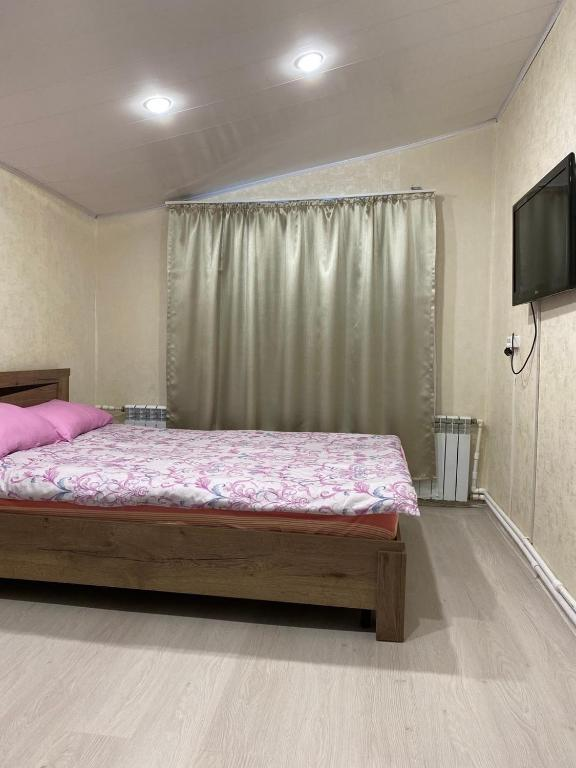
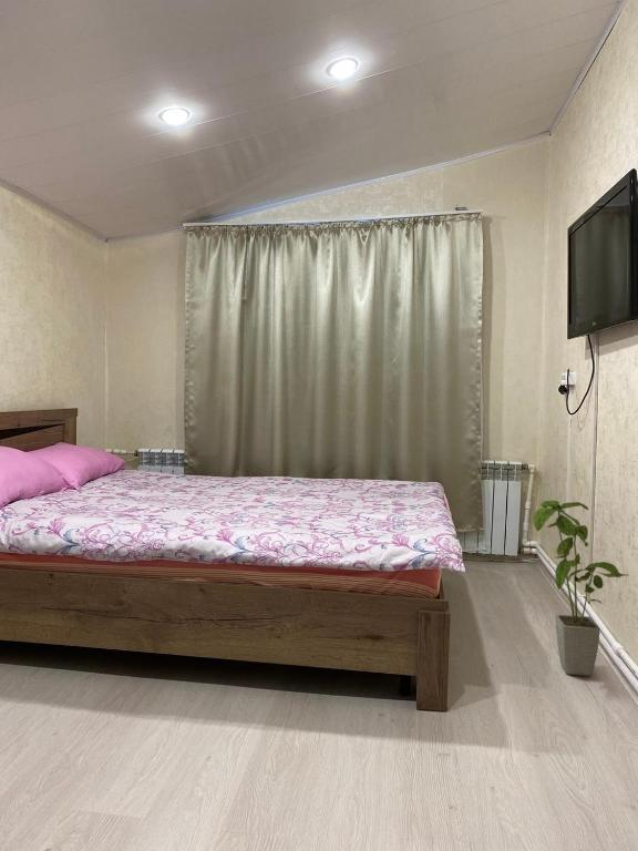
+ house plant [533,500,629,677]
